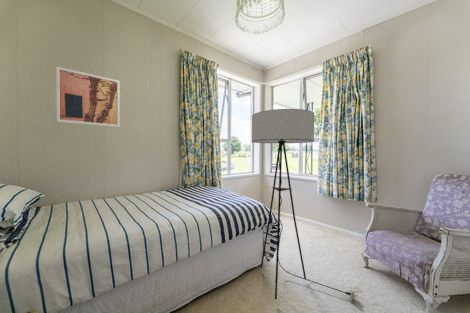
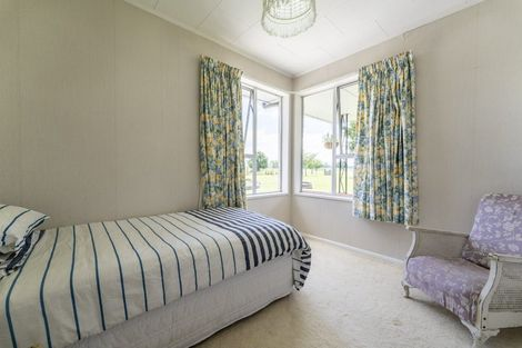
- wall art [56,66,121,128]
- floor lamp [251,108,360,303]
